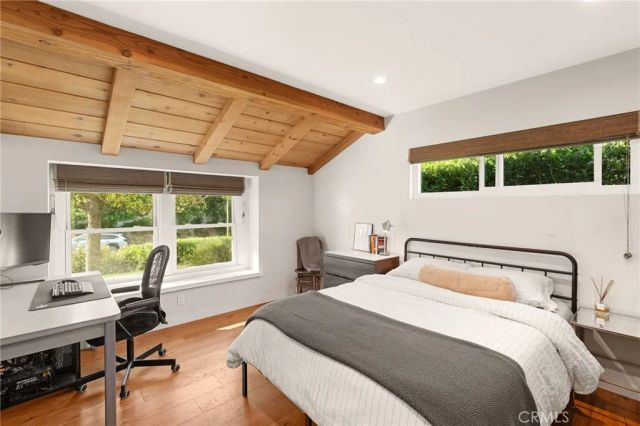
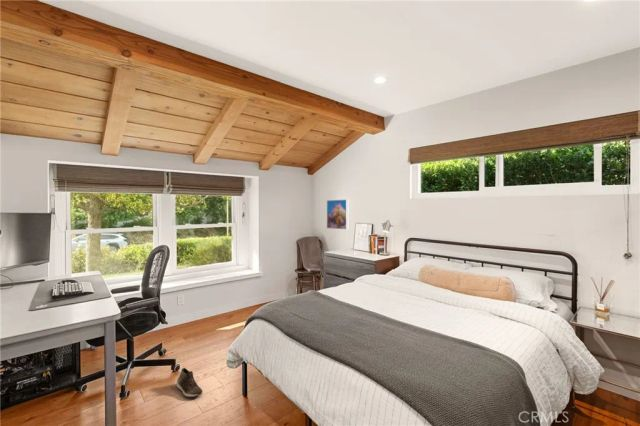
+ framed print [326,198,349,230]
+ shoe [175,367,203,398]
